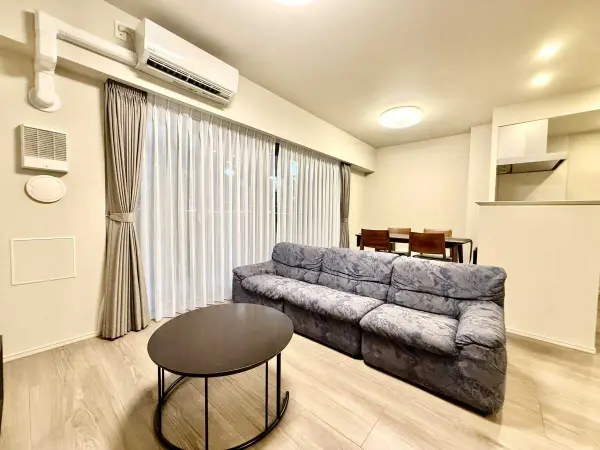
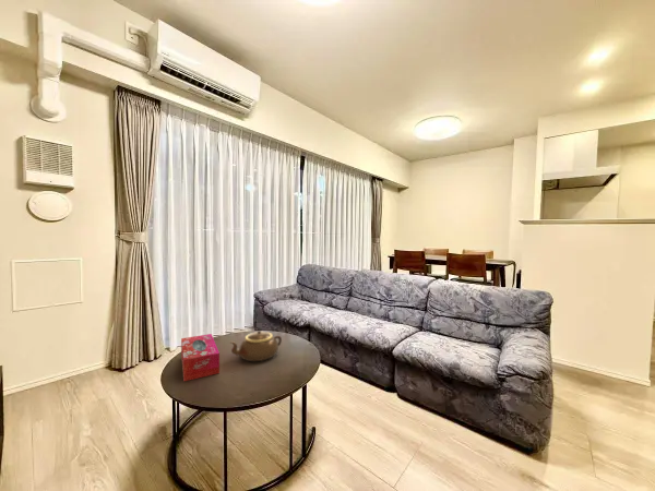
+ tissue box [180,333,221,382]
+ teapot [229,330,283,362]
